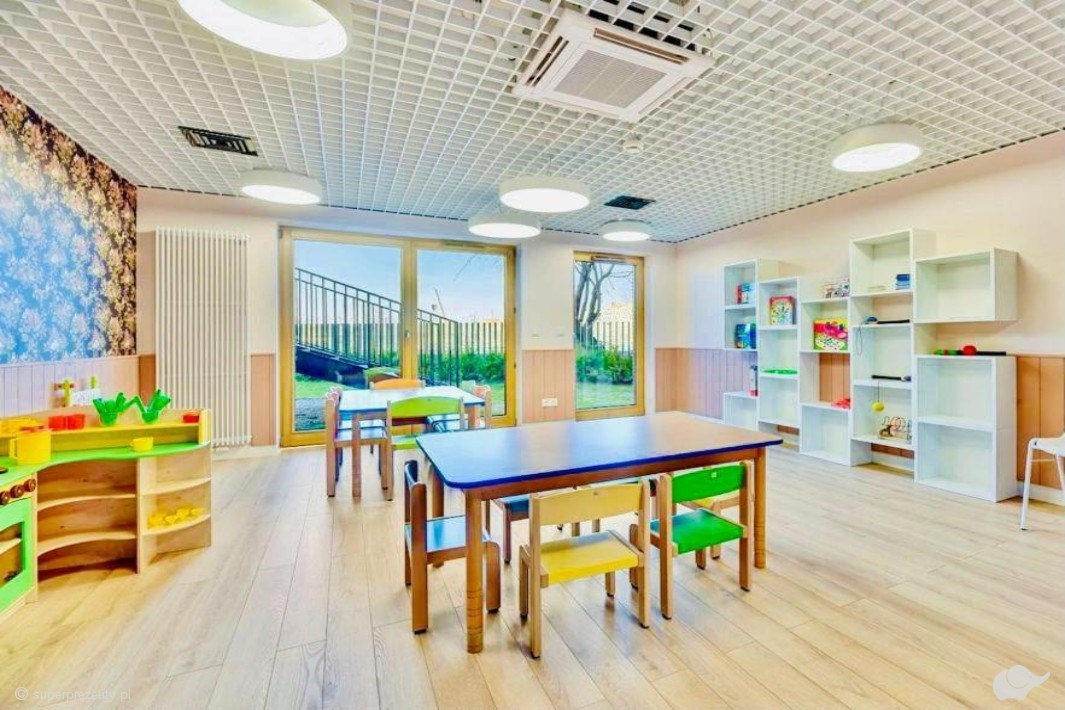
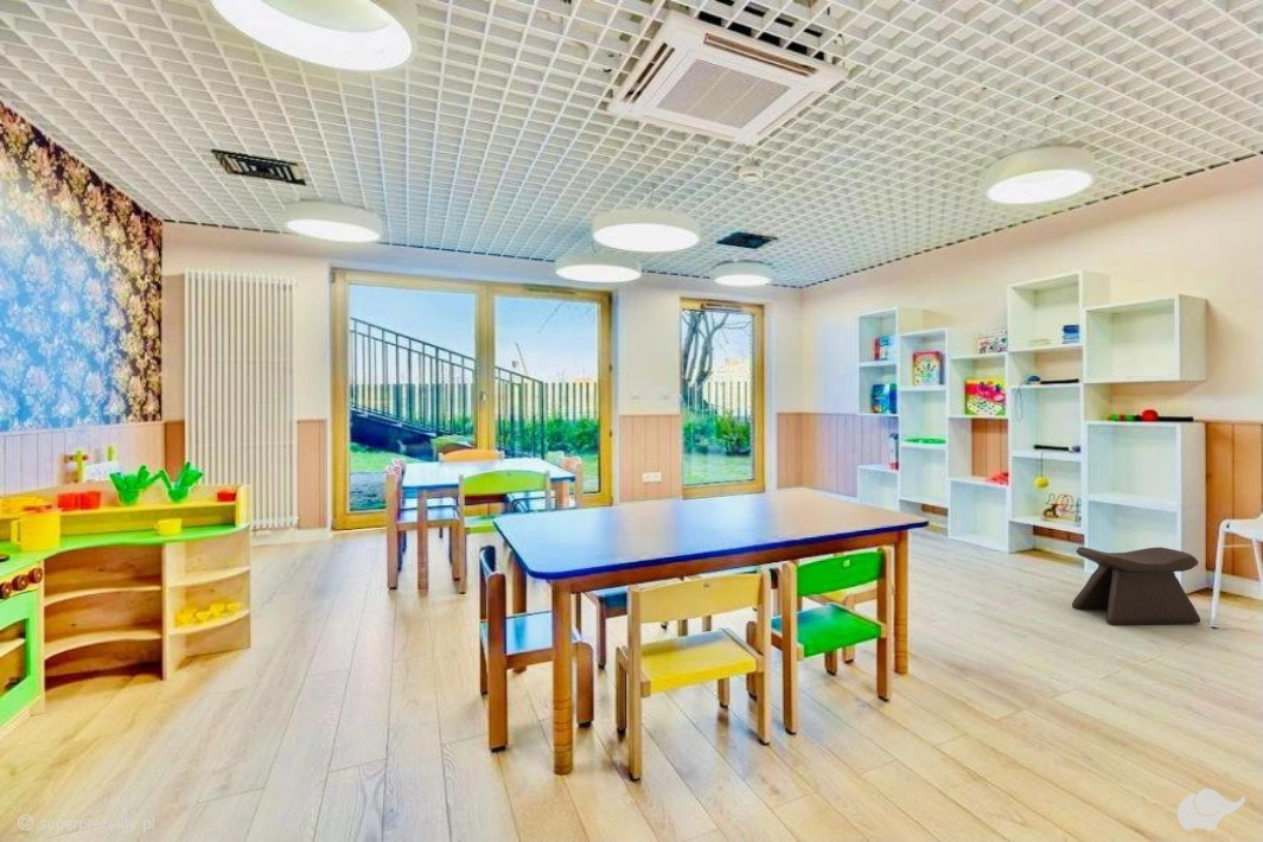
+ stool [1071,546,1201,626]
